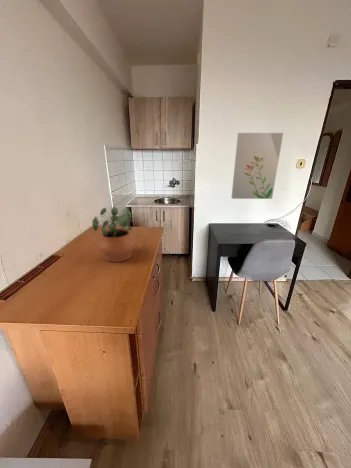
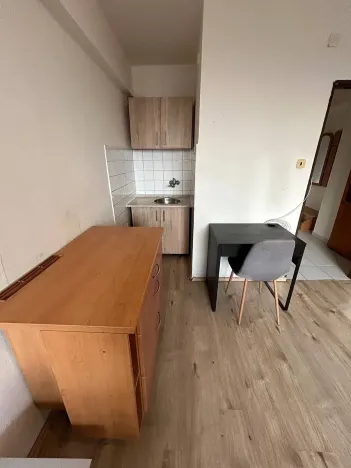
- wall art [230,132,284,200]
- potted plant [91,206,137,263]
